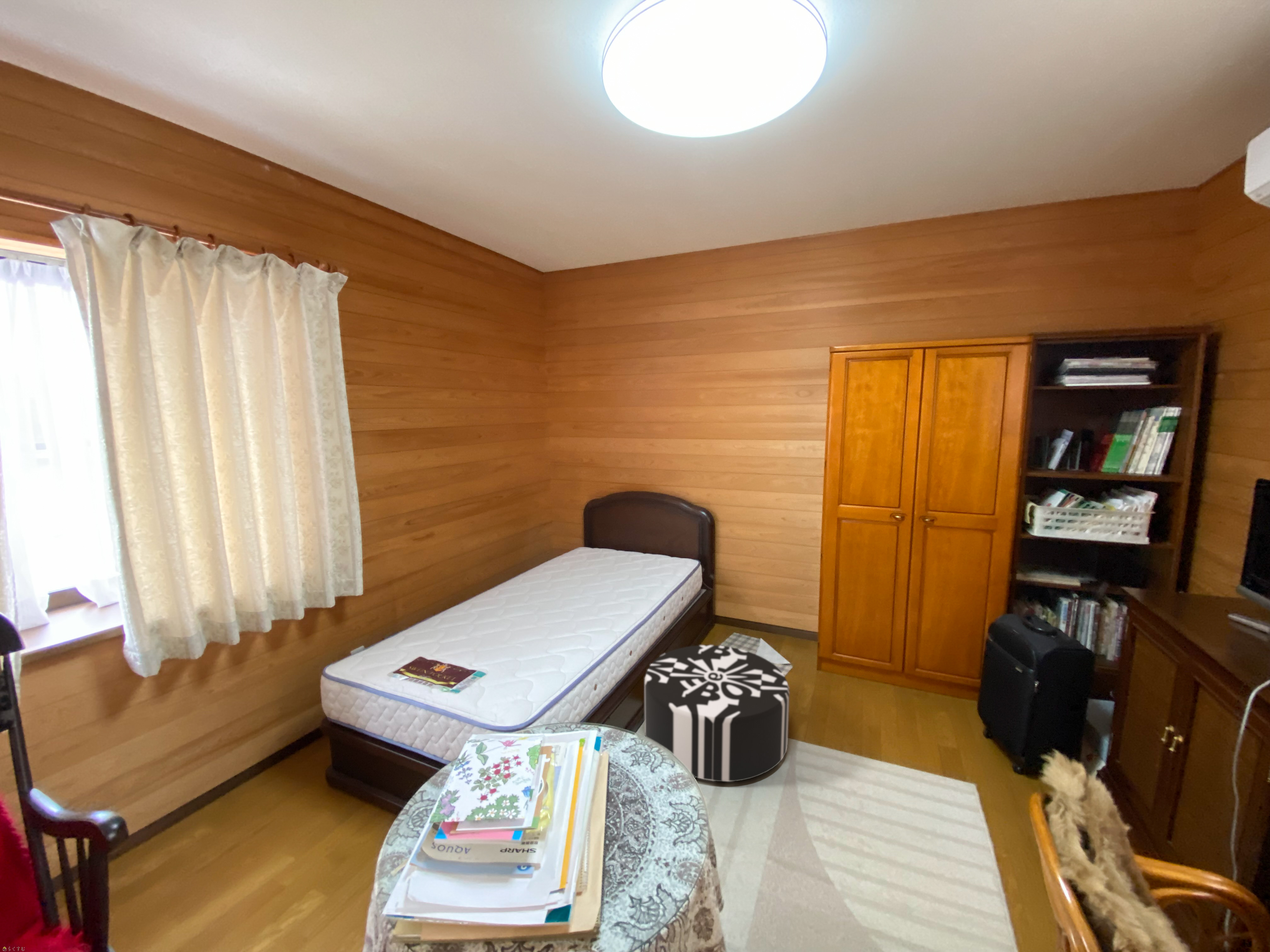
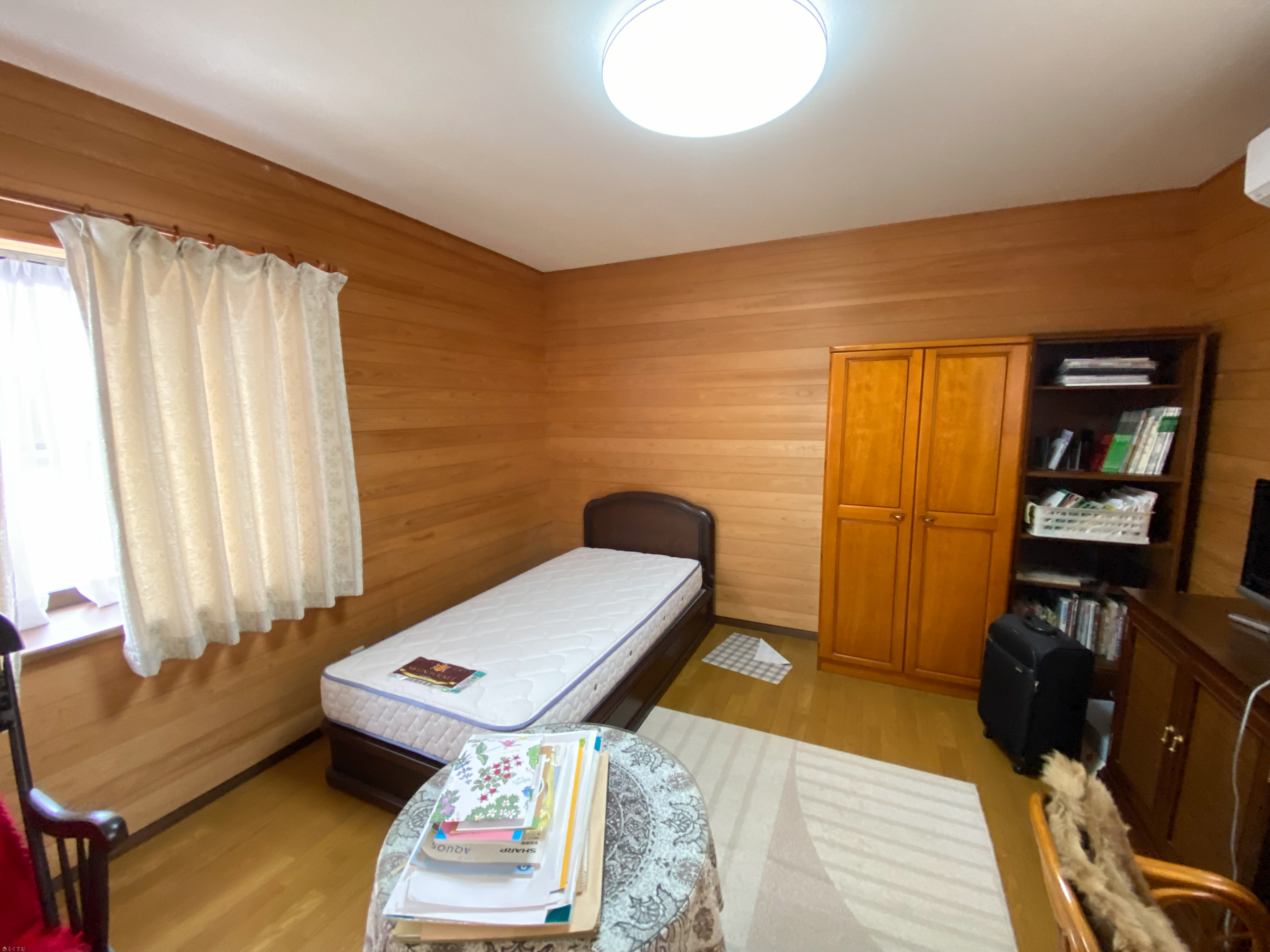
- pouf [644,645,790,782]
